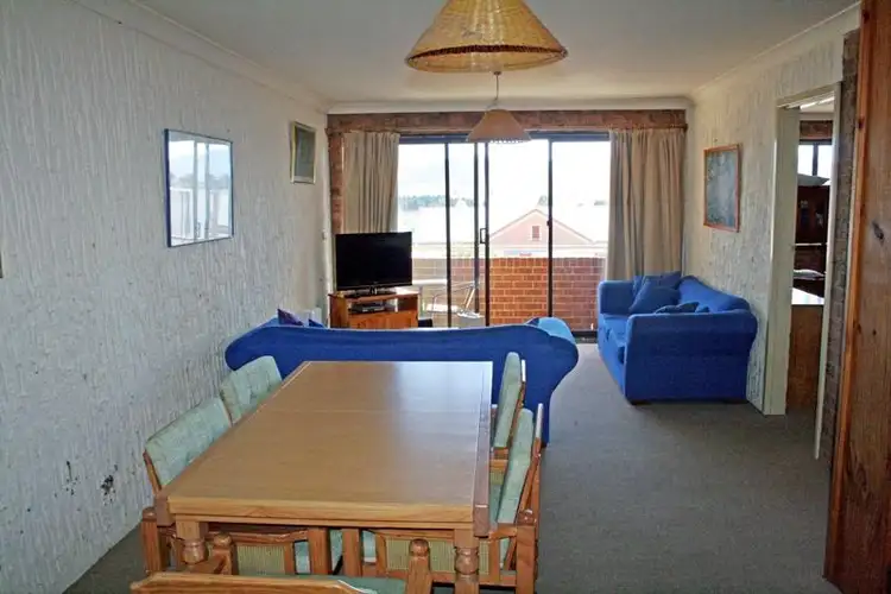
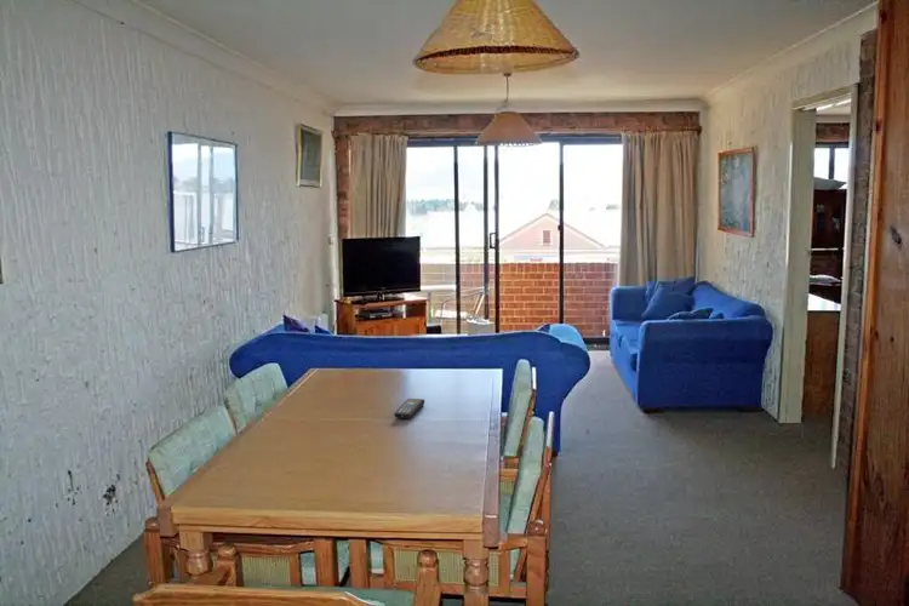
+ remote control [393,398,425,419]
